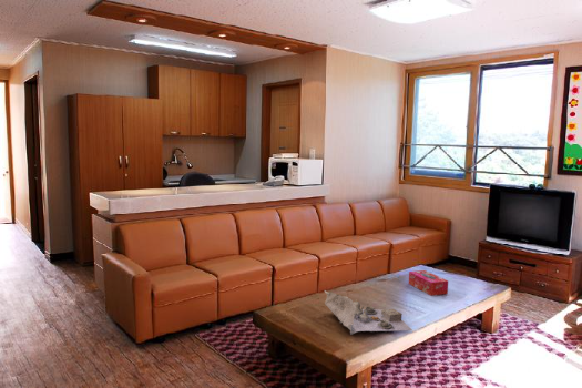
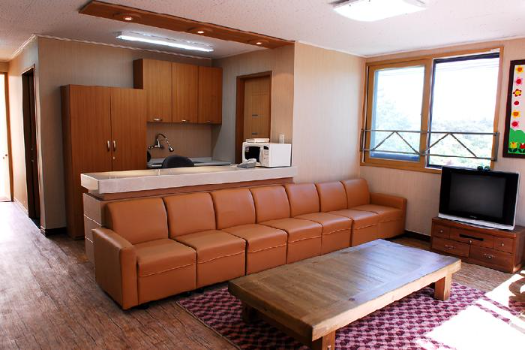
- tea set [324,289,413,336]
- tissue box [408,269,449,296]
